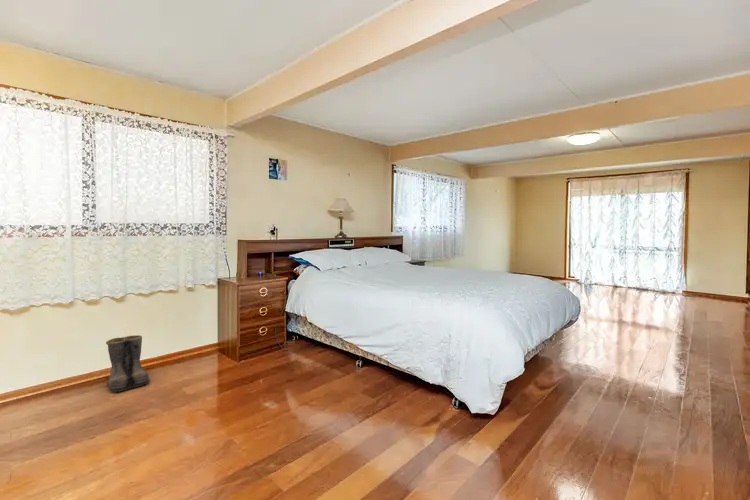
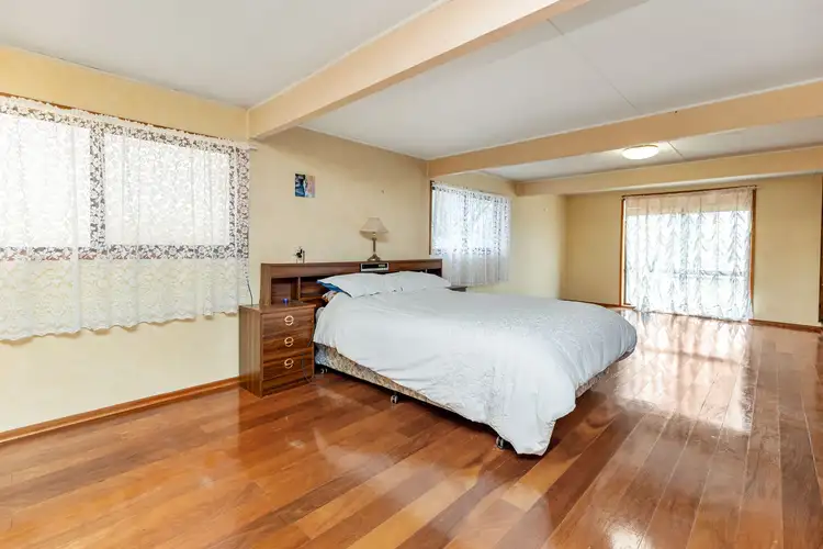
- boots [105,334,152,393]
